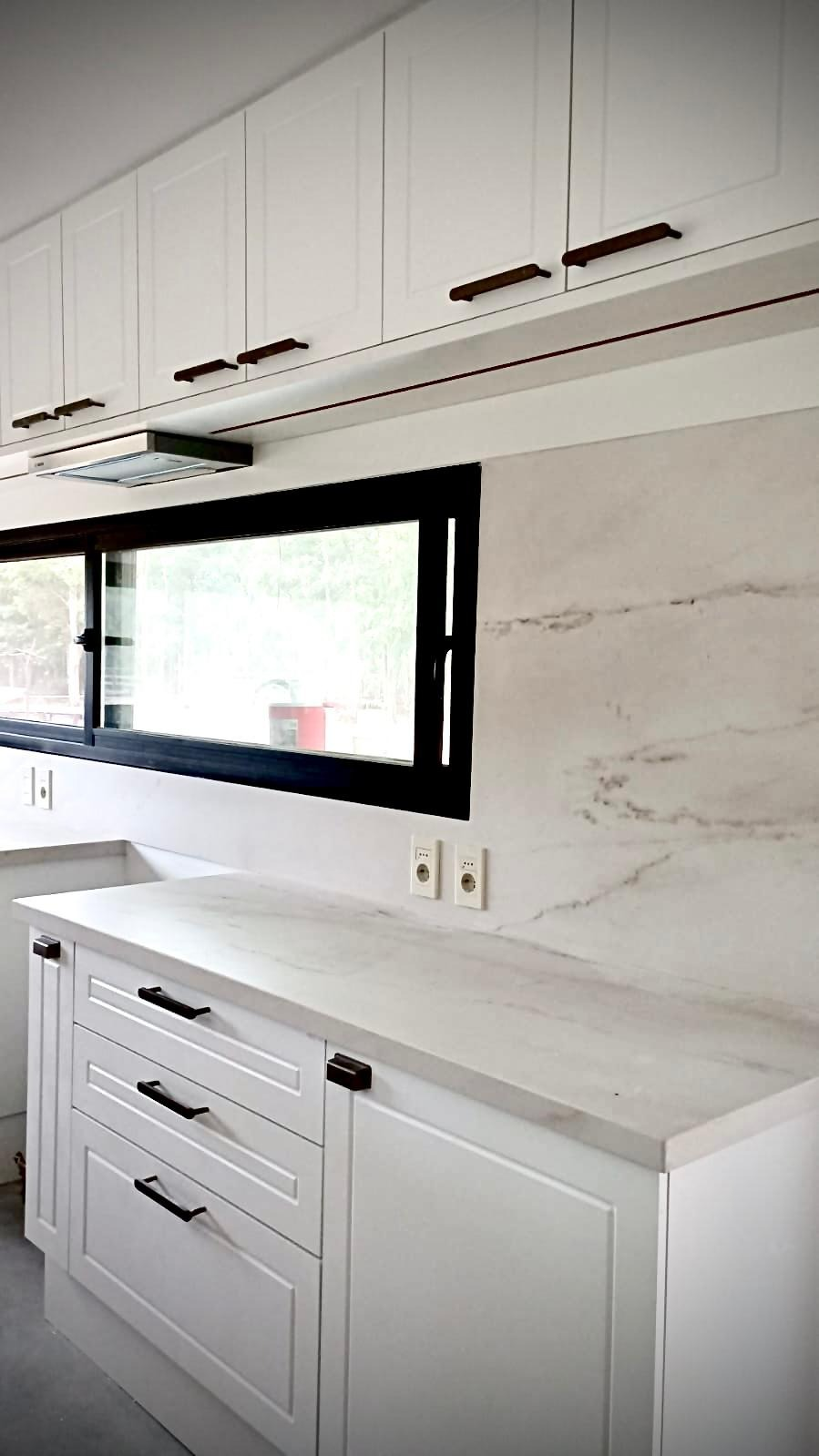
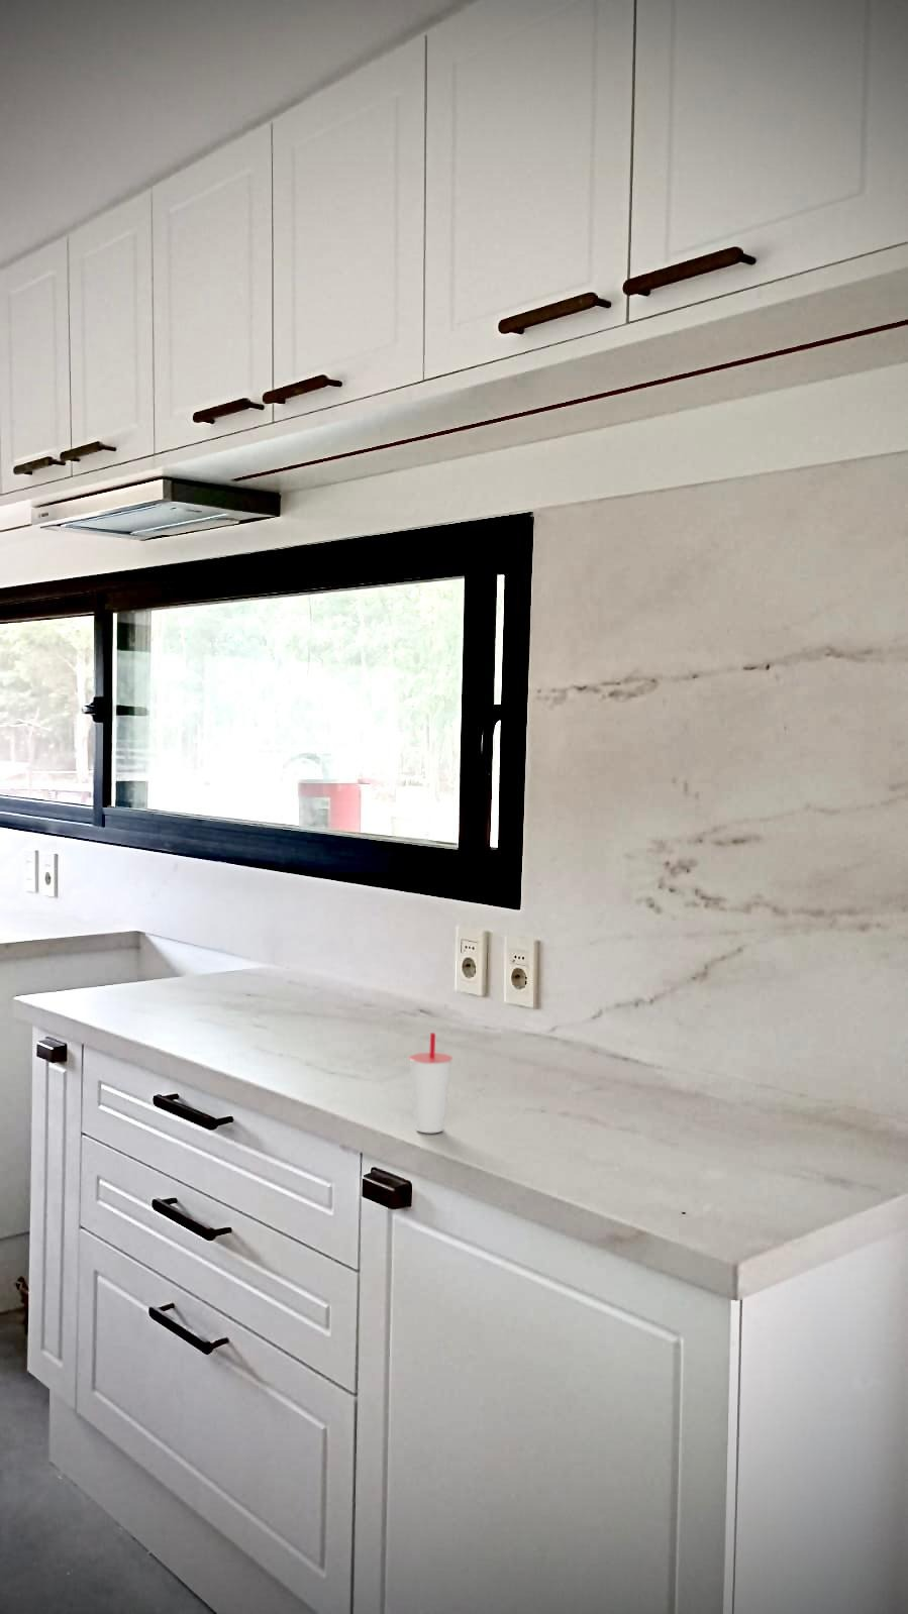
+ cup [408,1032,453,1134]
